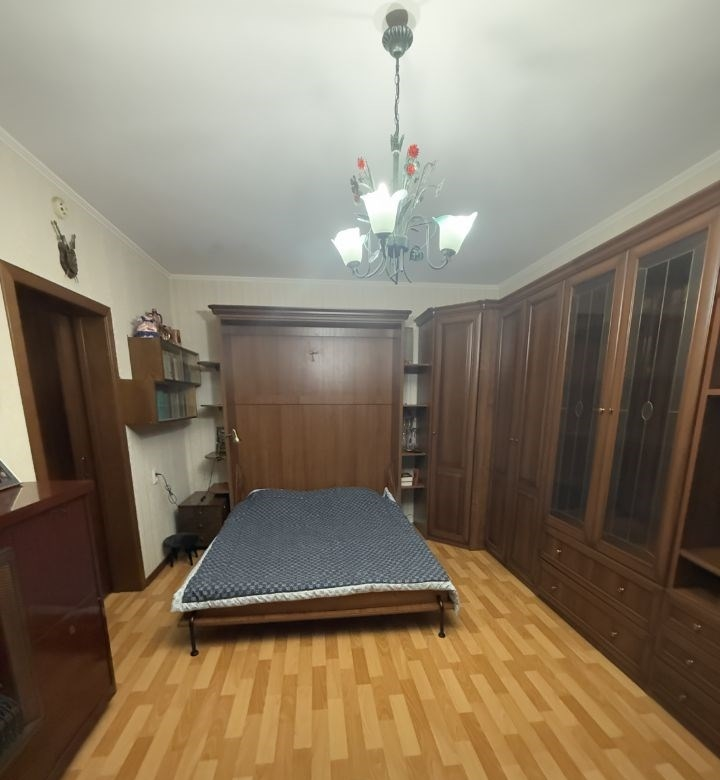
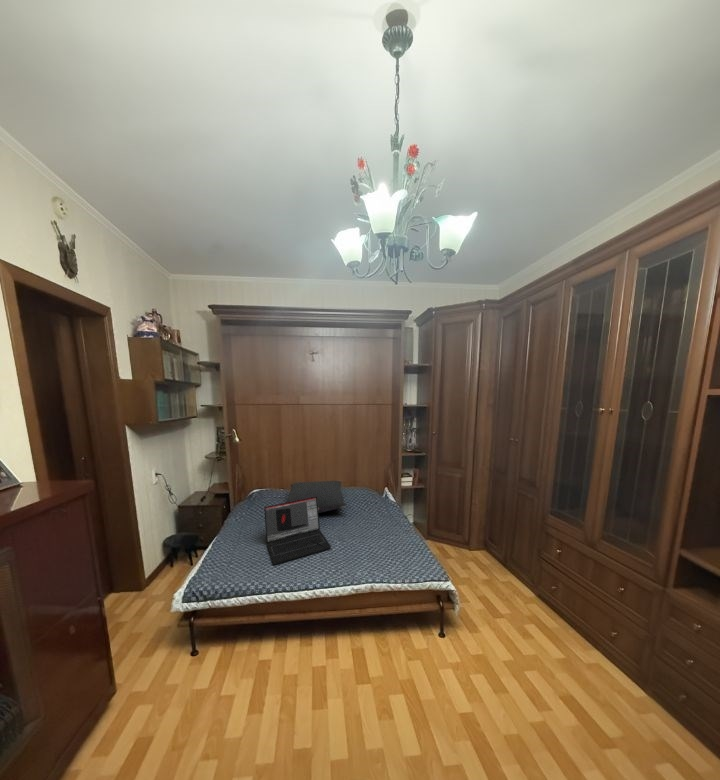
+ laptop [263,497,332,566]
+ pillow [286,480,348,514]
